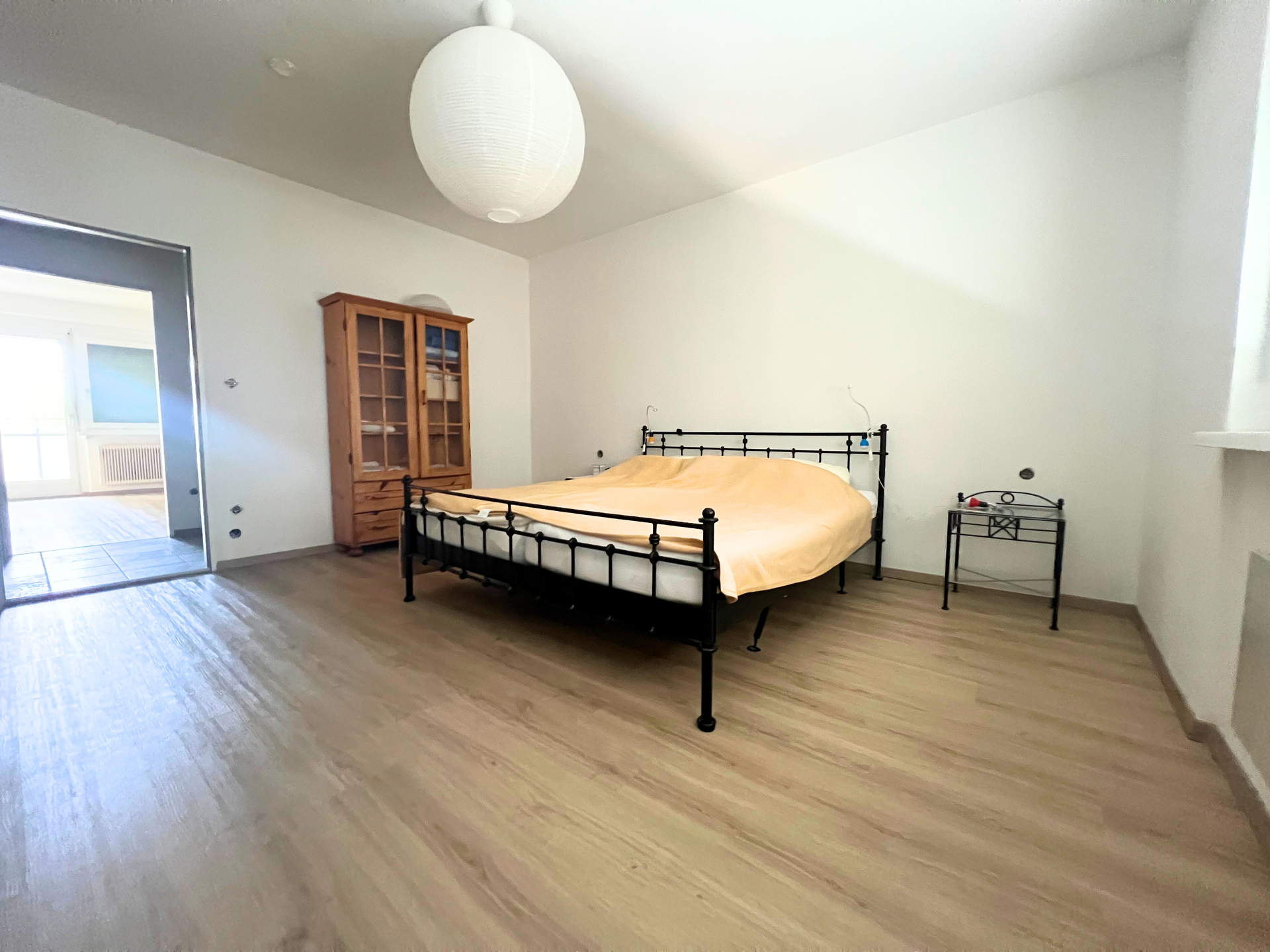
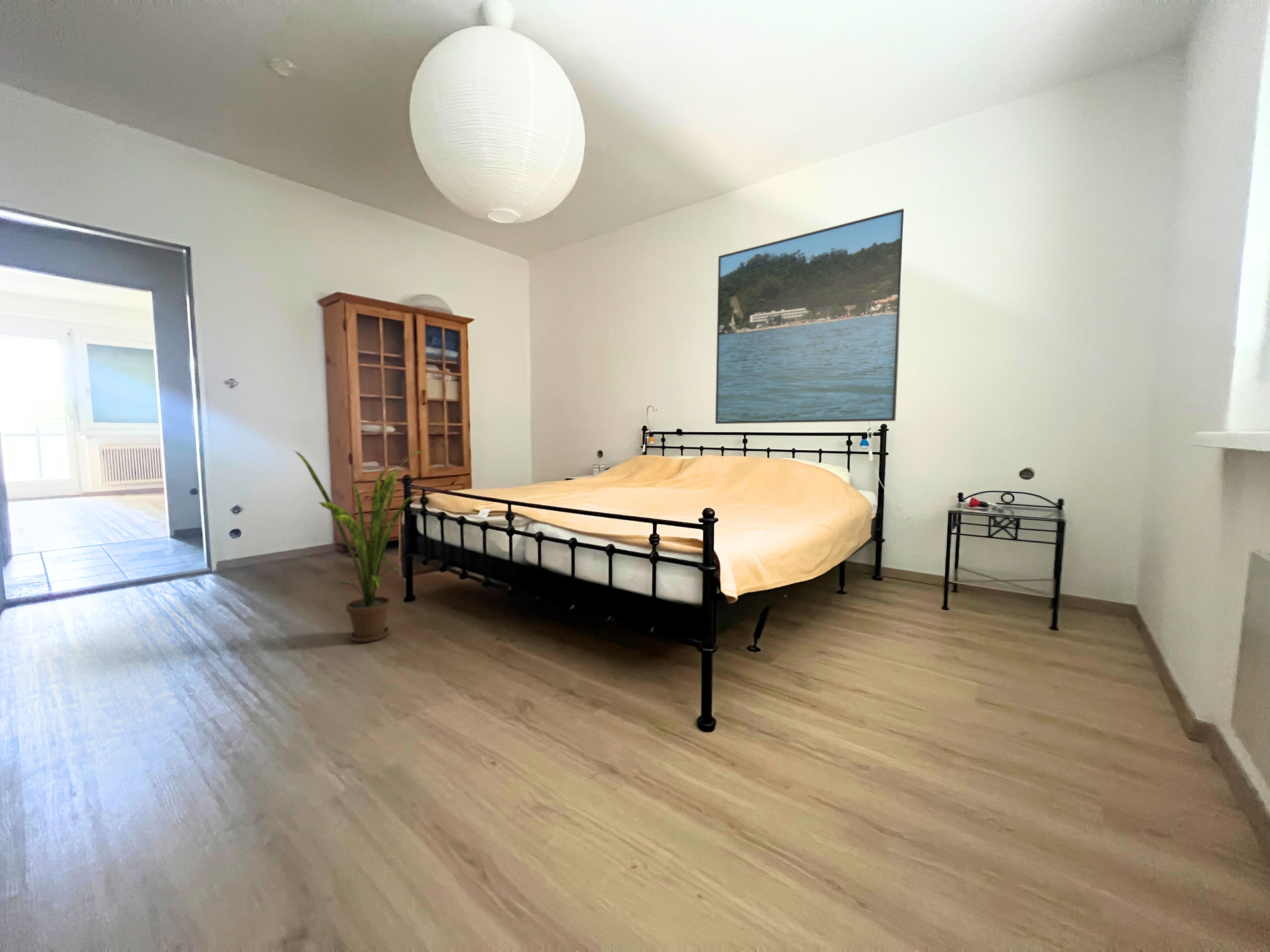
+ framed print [715,208,906,424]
+ house plant [292,449,428,643]
